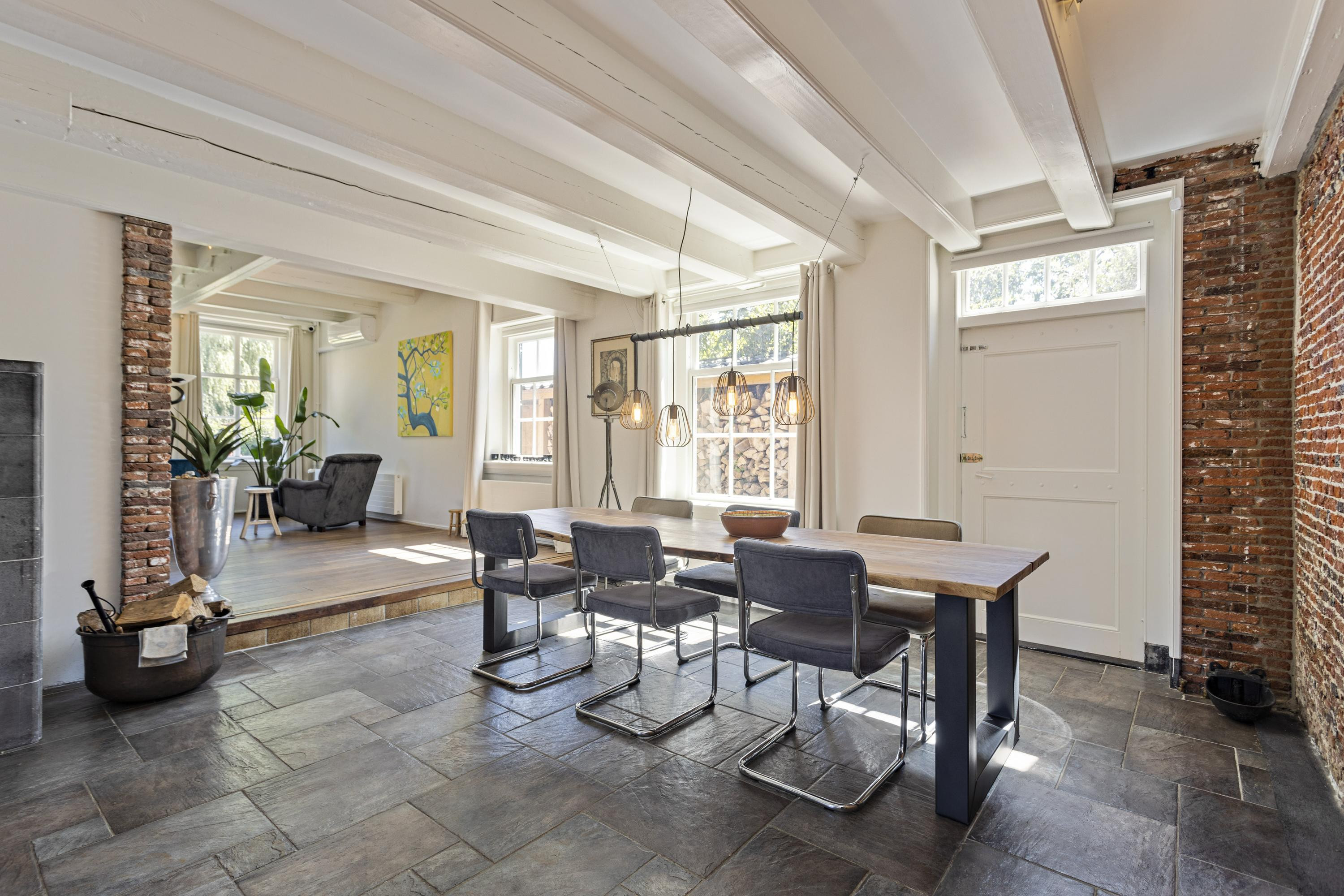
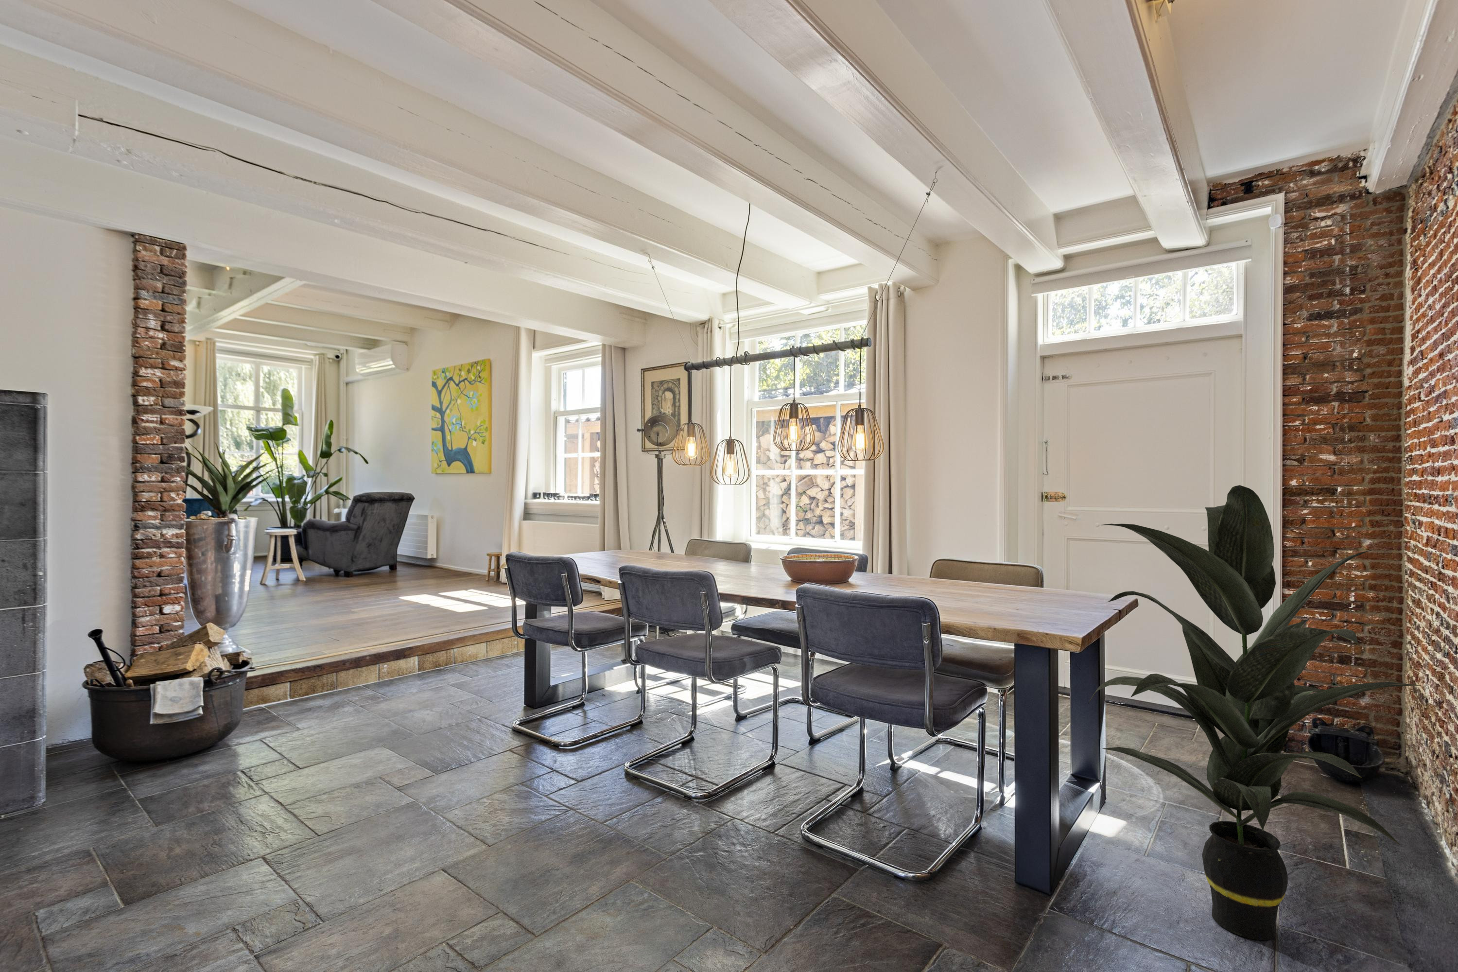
+ indoor plant [1088,485,1422,941]
